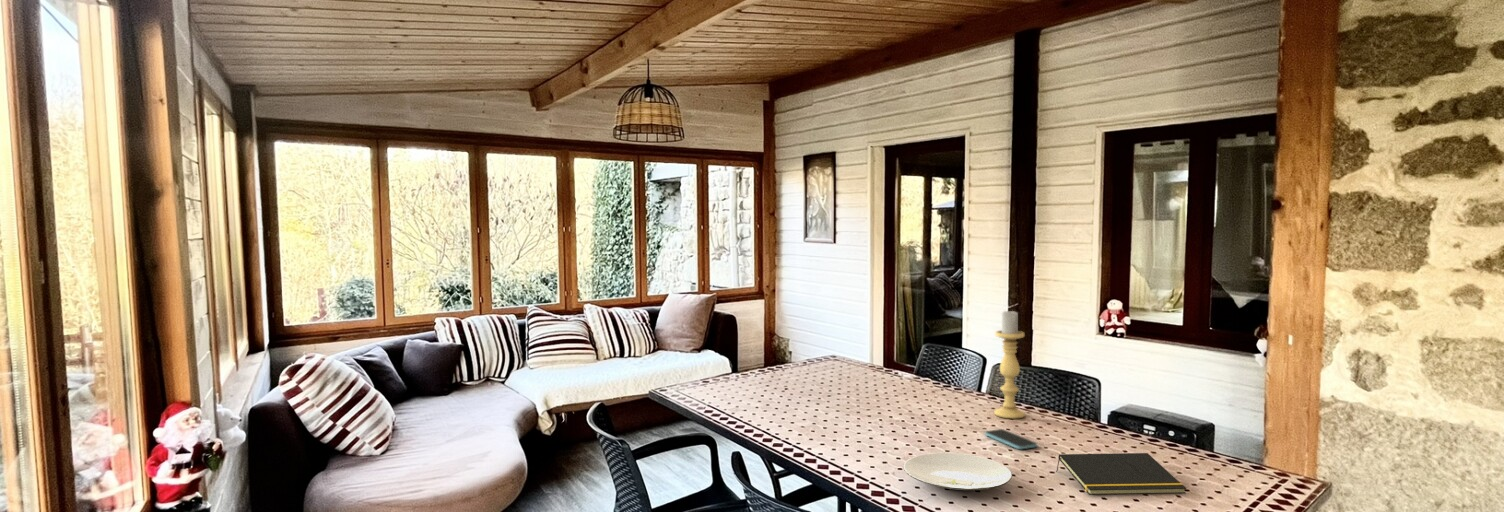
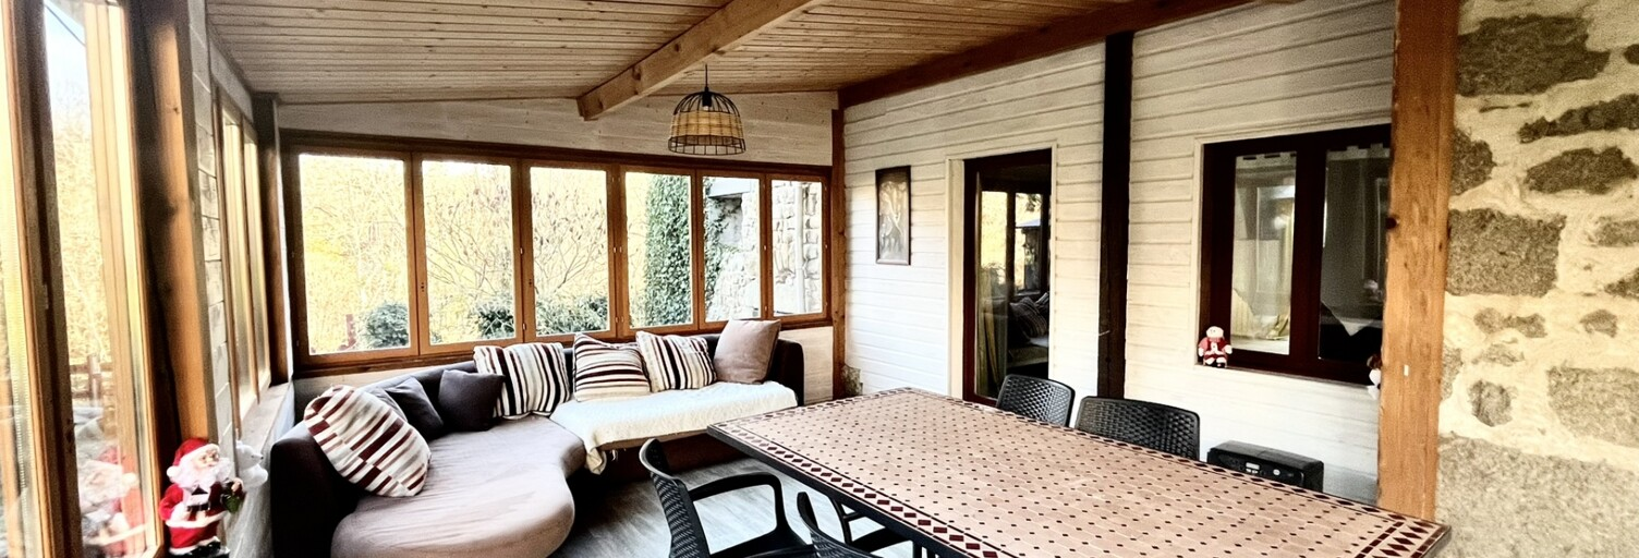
- smartphone [984,428,1038,450]
- plate [902,452,1013,491]
- notepad [1055,452,1187,496]
- candle holder [993,310,1026,420]
